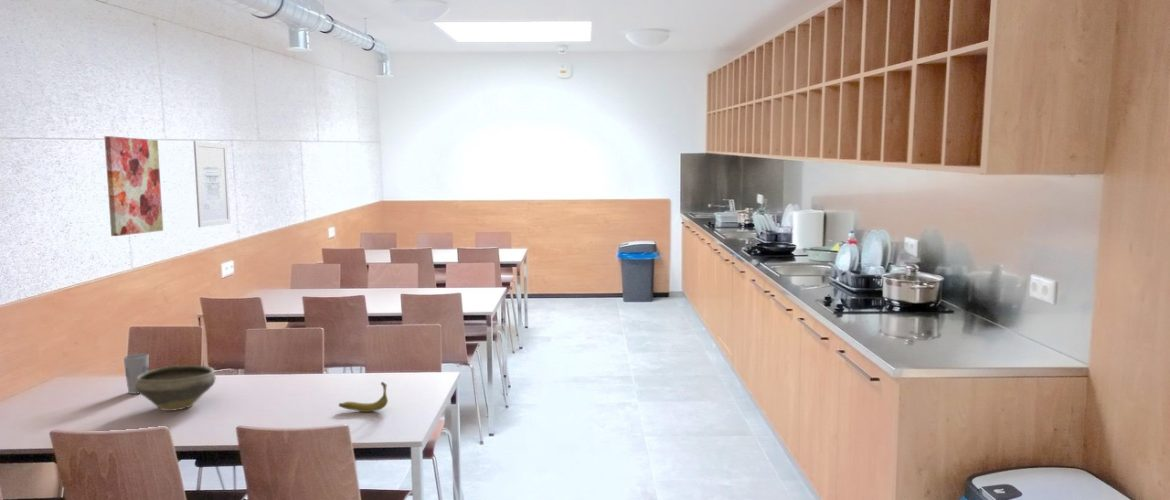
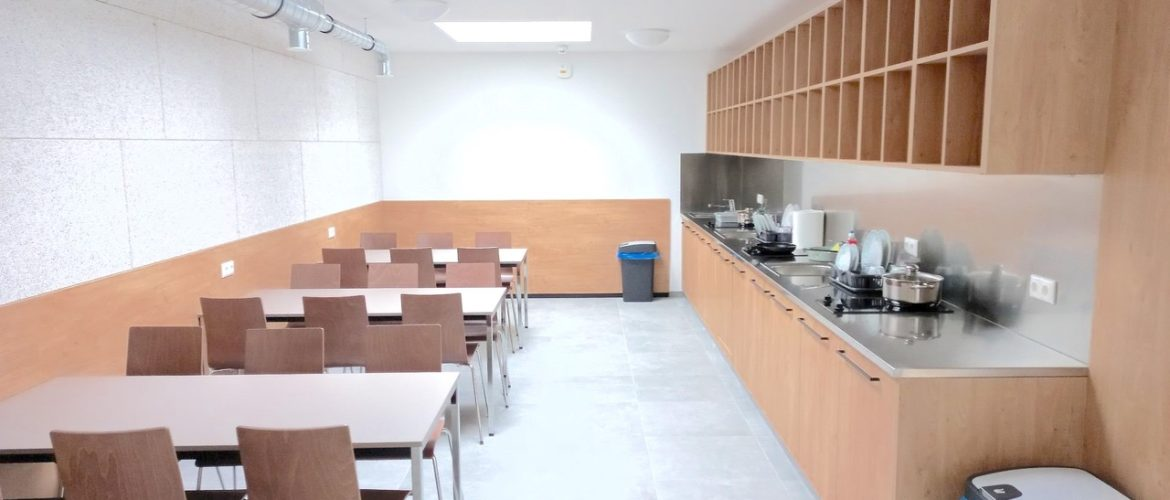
- banana [338,381,389,413]
- wall art [193,140,232,228]
- wall art [103,135,164,237]
- cup [122,353,150,395]
- bowl [134,364,216,412]
